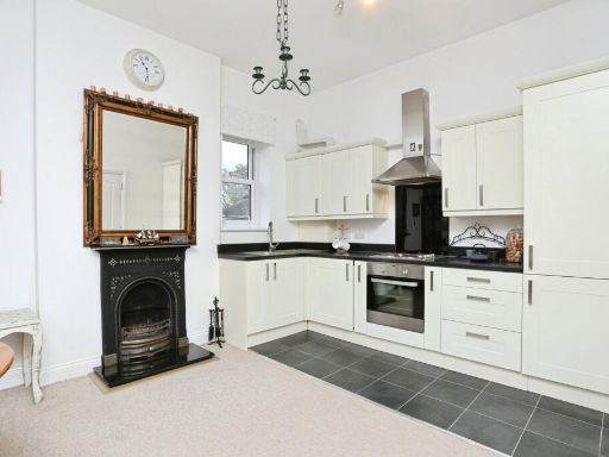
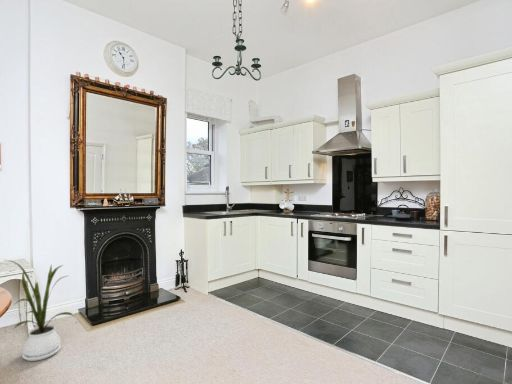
+ house plant [5,259,75,362]
